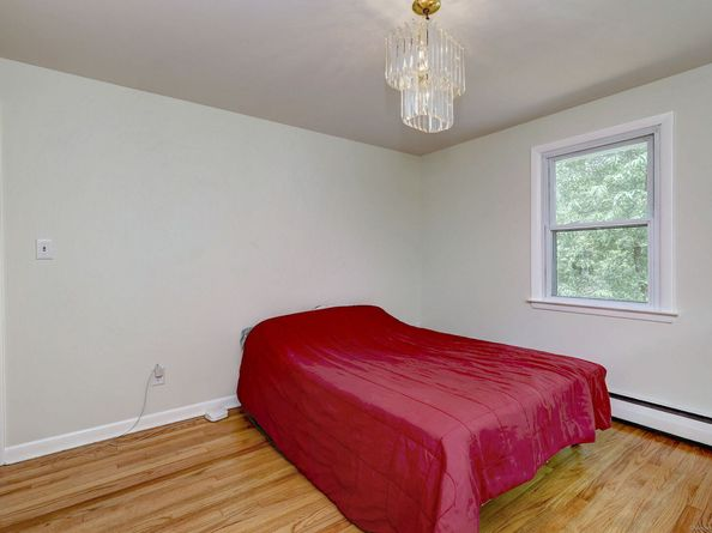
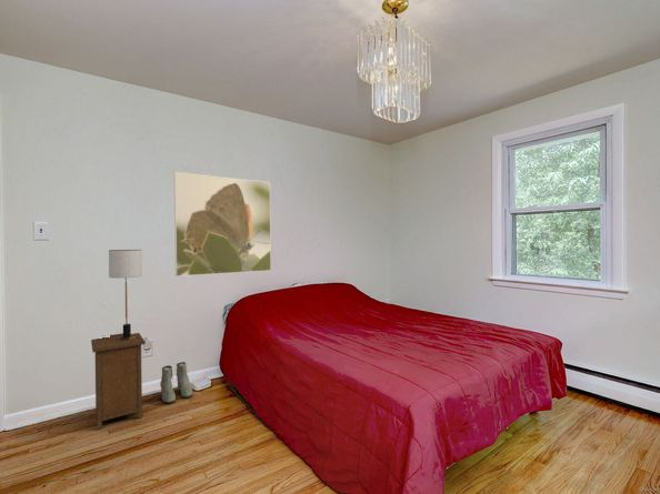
+ table lamp [108,249,143,341]
+ nightstand [90,332,147,431]
+ boots [159,361,193,404]
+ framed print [173,171,272,278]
